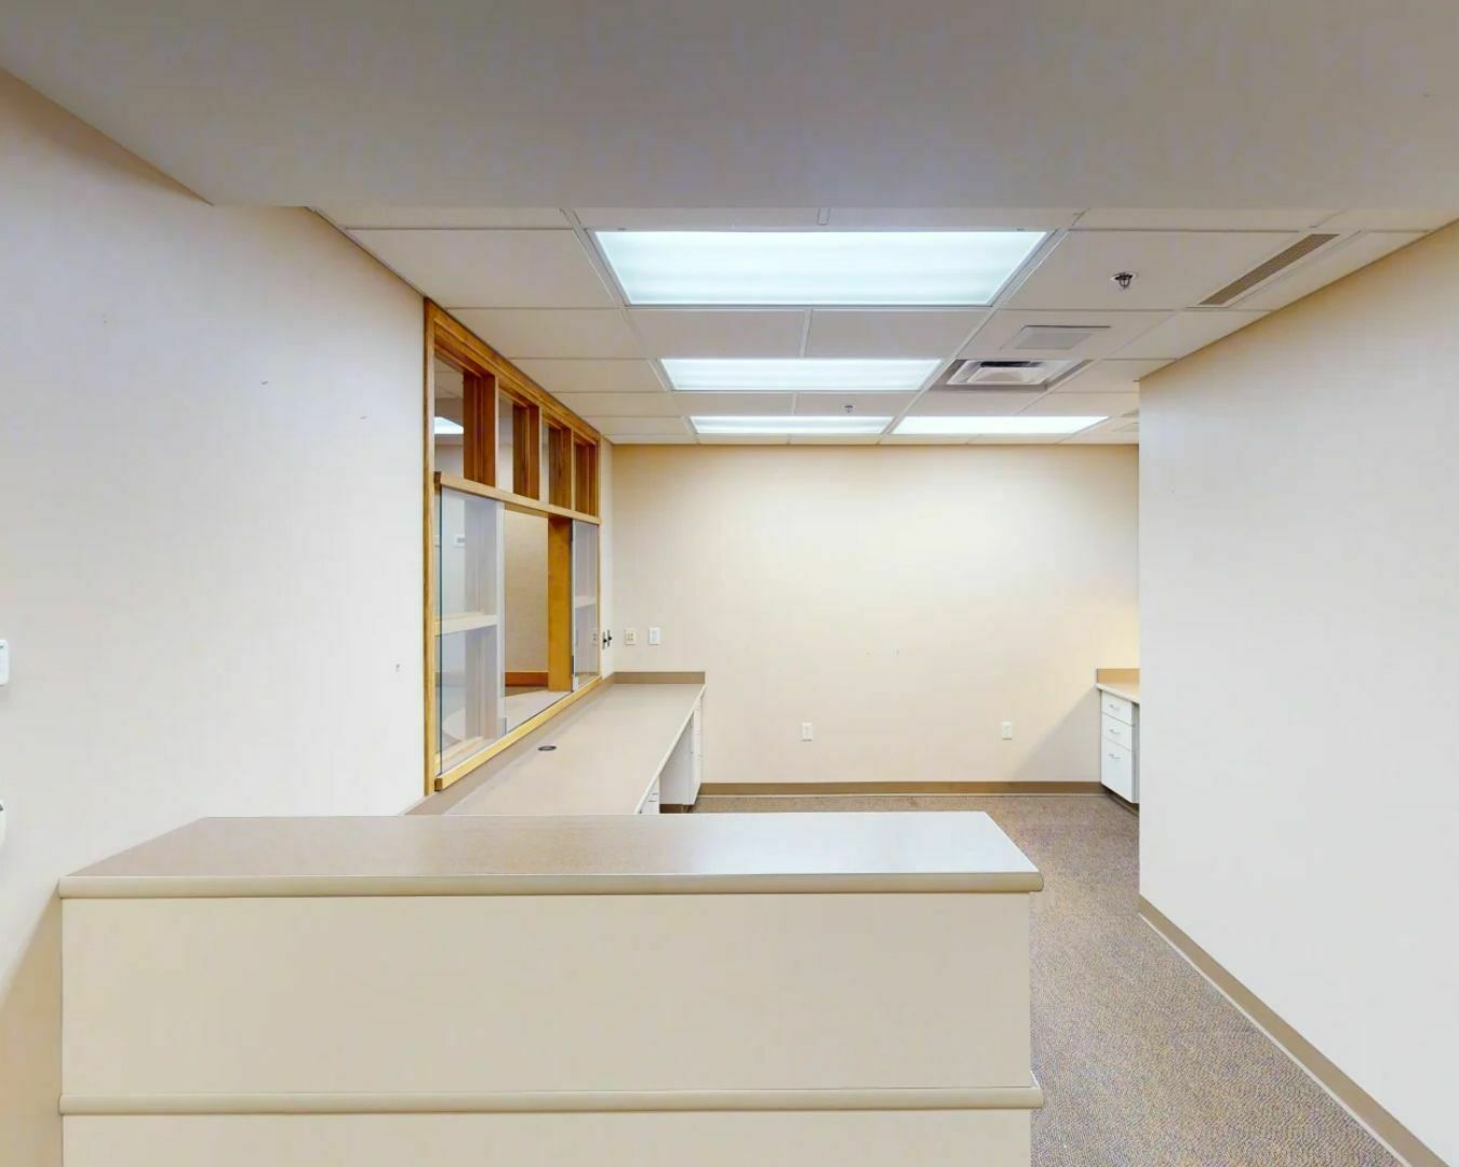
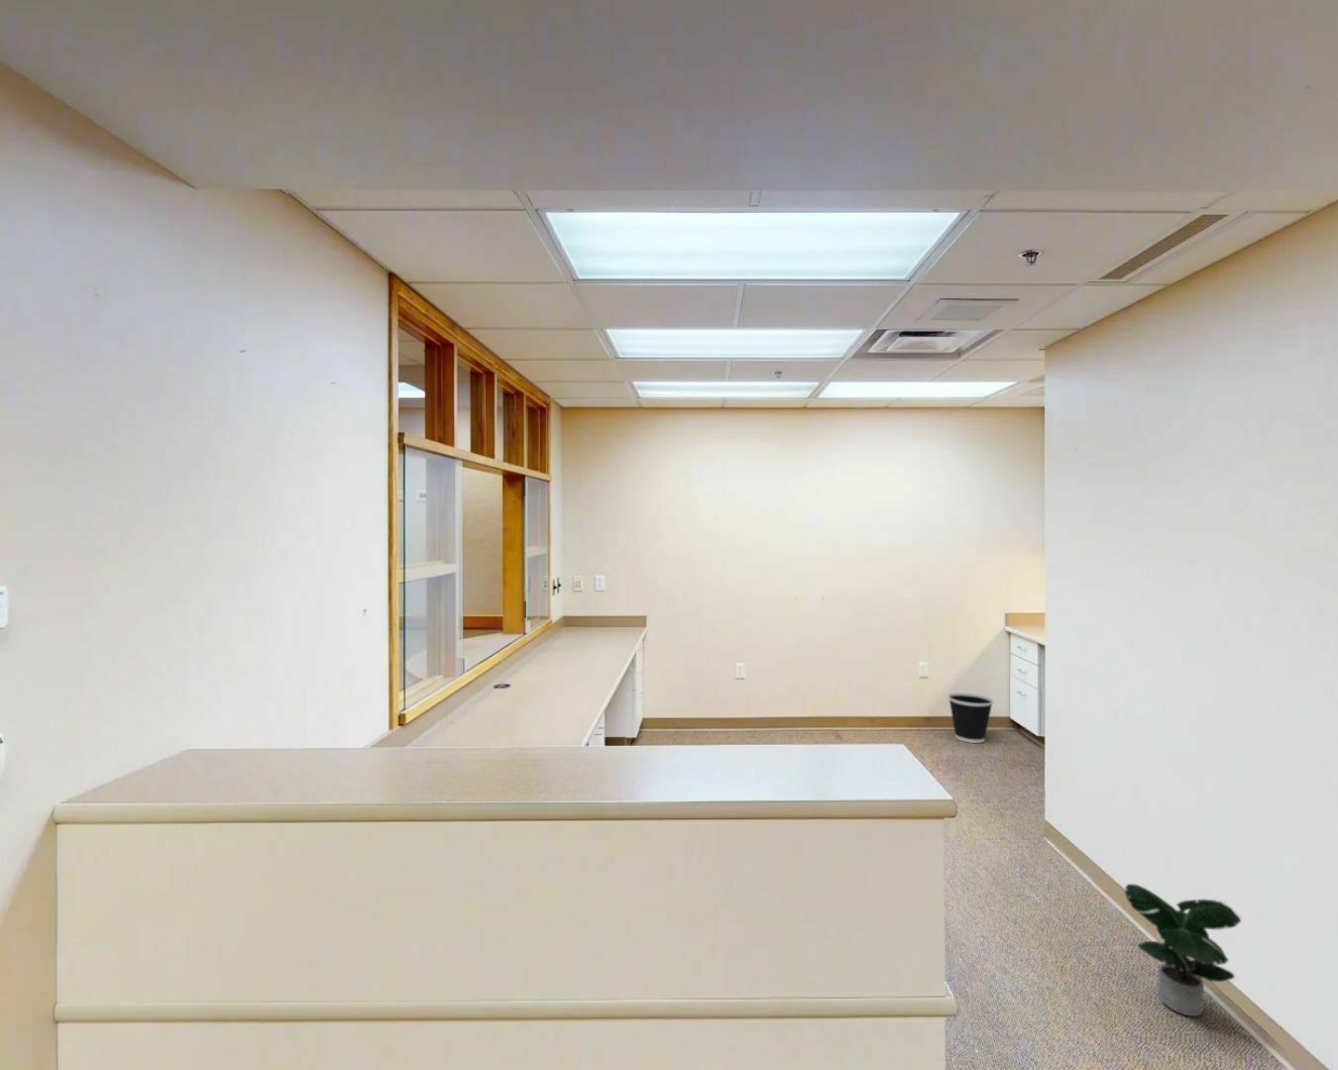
+ wastebasket [947,691,994,744]
+ potted plant [1123,883,1242,1018]
